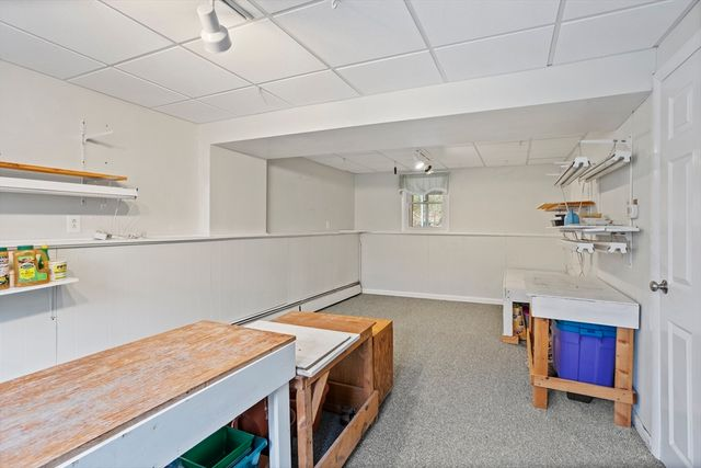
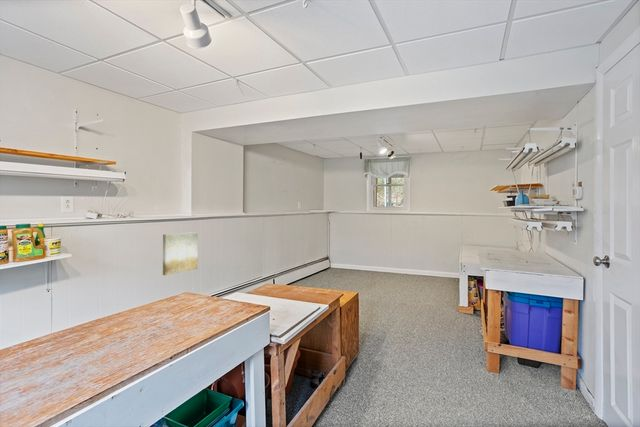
+ wall art [162,231,199,276]
